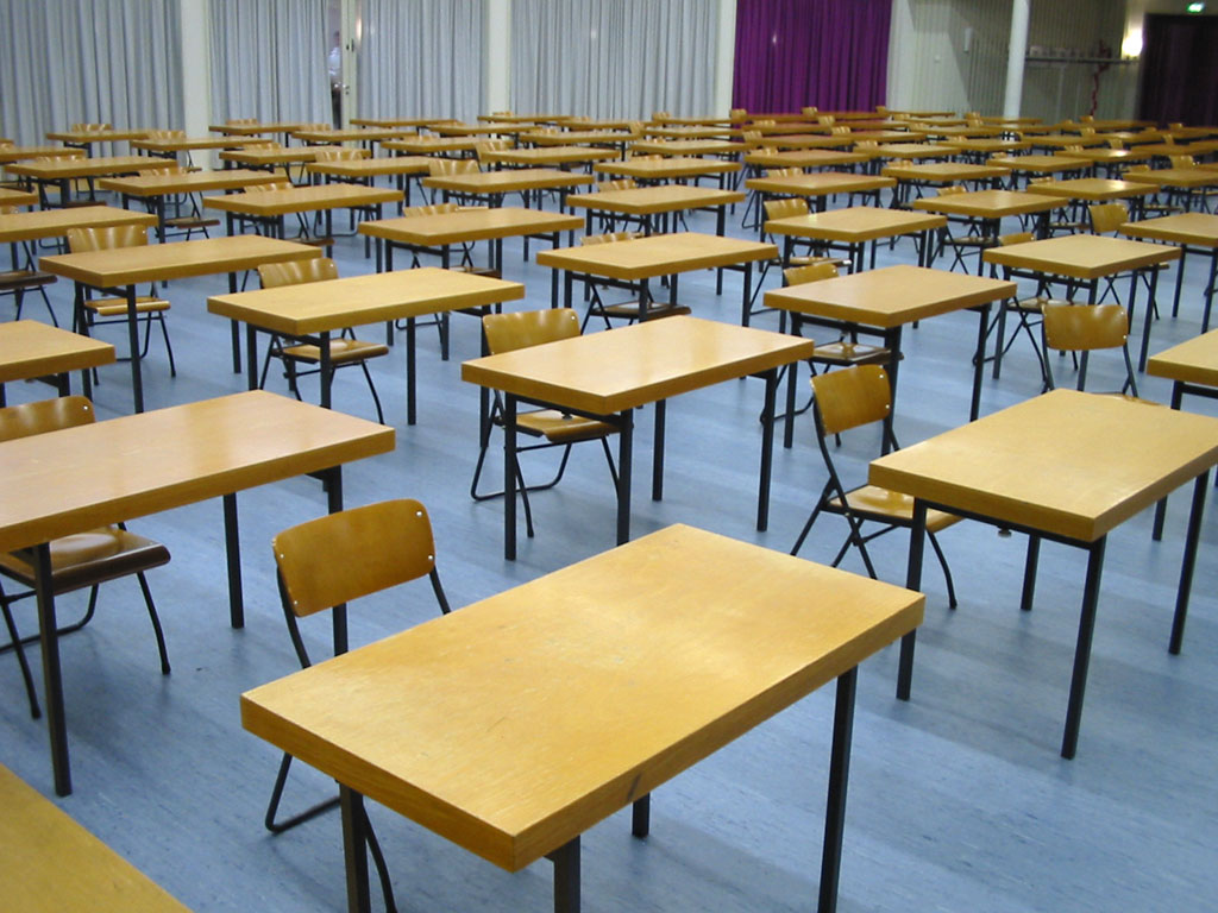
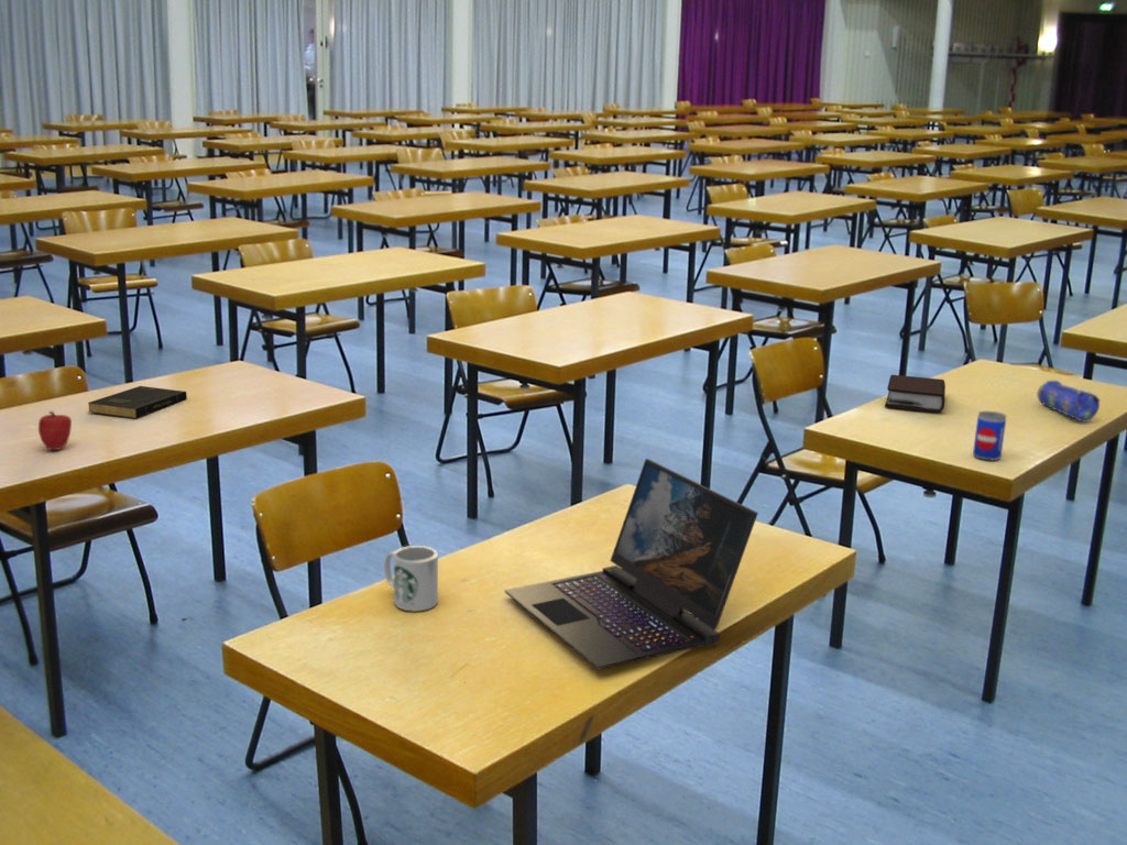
+ pencil case [1036,380,1102,424]
+ apple [37,410,73,451]
+ bible [884,374,947,414]
+ book [87,385,188,419]
+ beer can [972,410,1008,461]
+ laptop [503,458,759,671]
+ mug [383,545,439,612]
